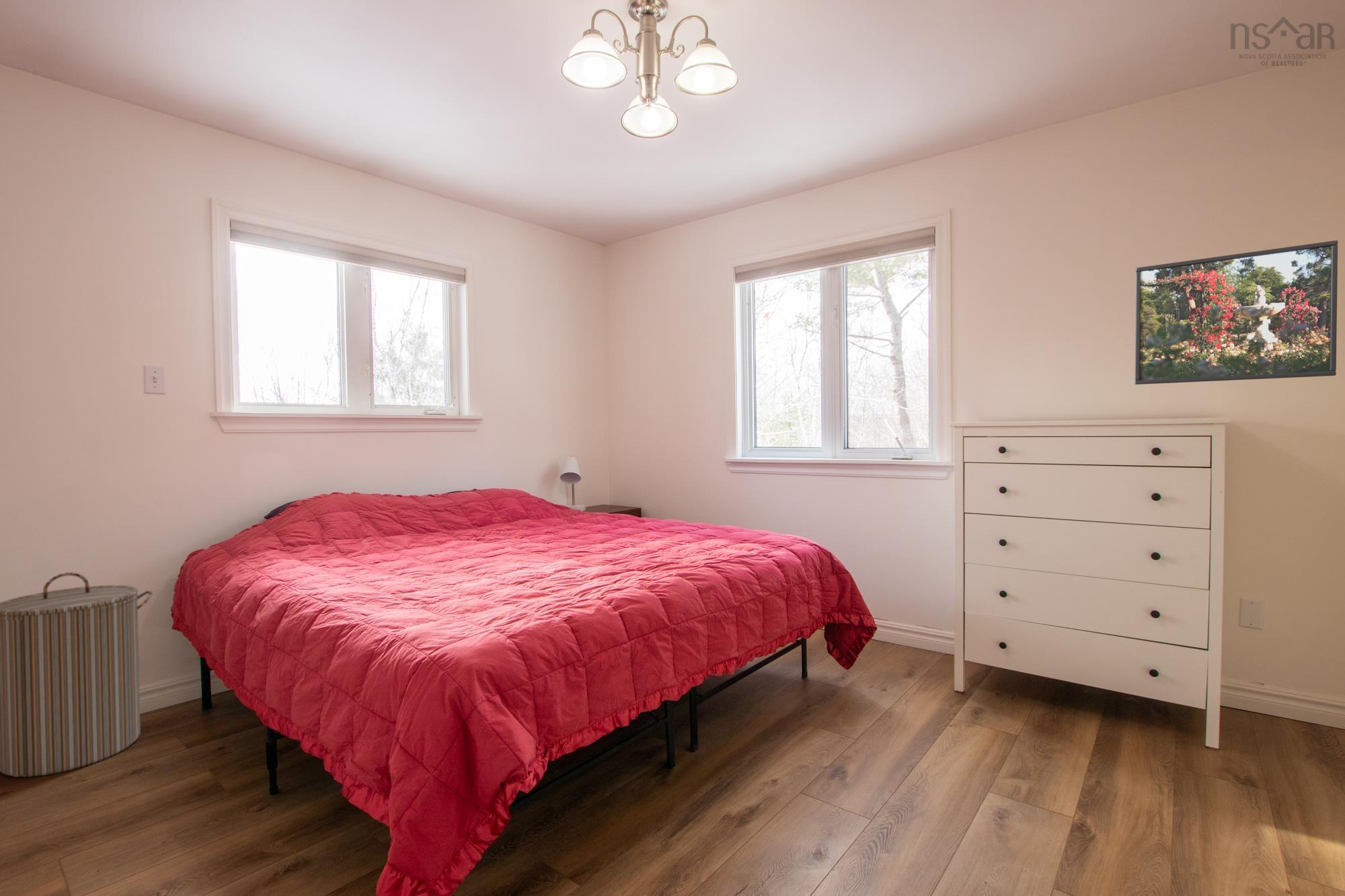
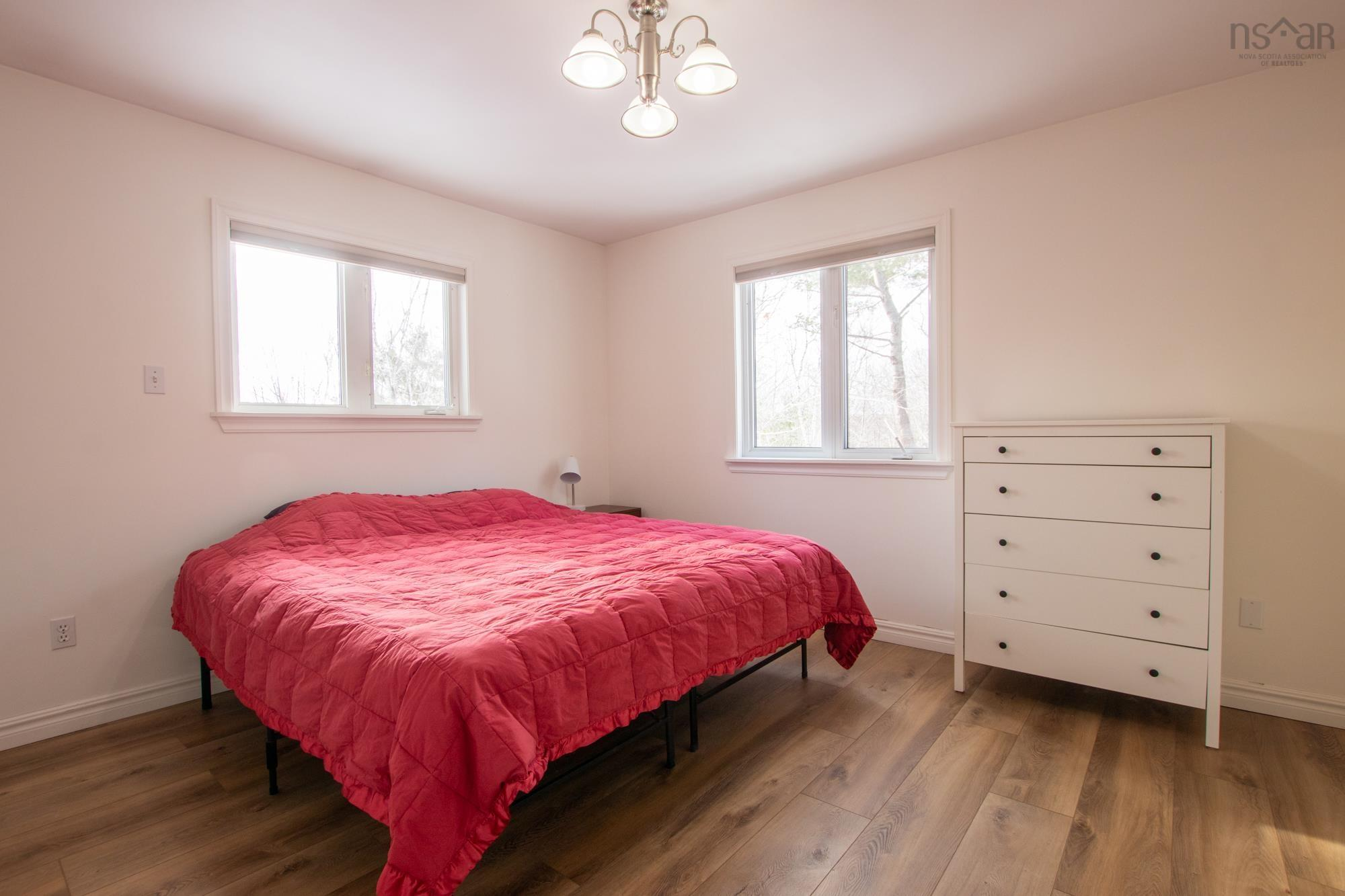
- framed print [1135,240,1338,385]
- laundry hamper [0,572,153,778]
